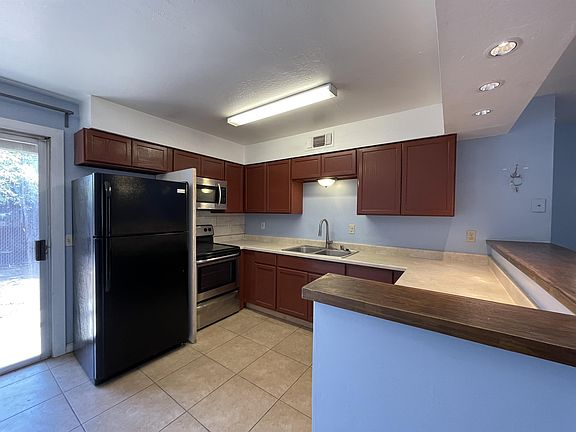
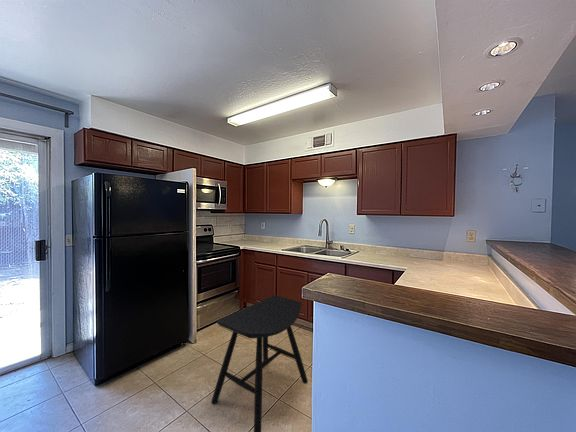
+ stool [210,294,309,432]
